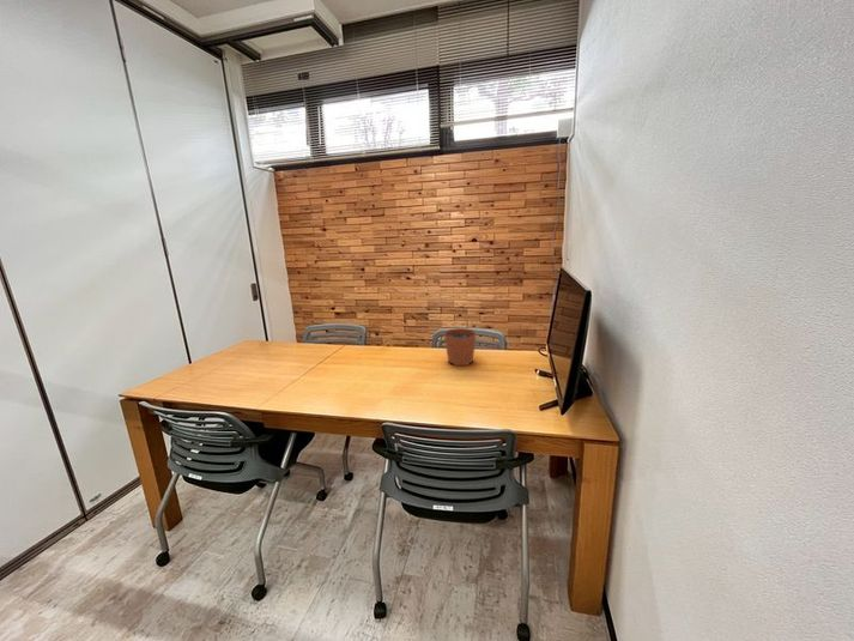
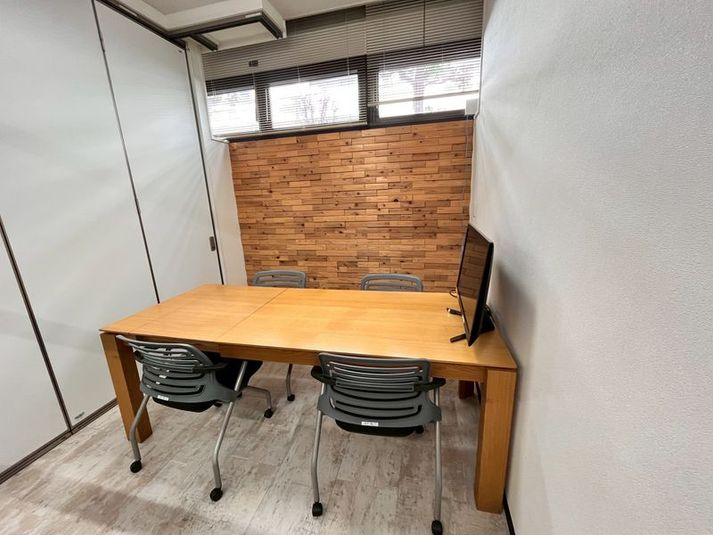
- plant pot [443,319,478,367]
